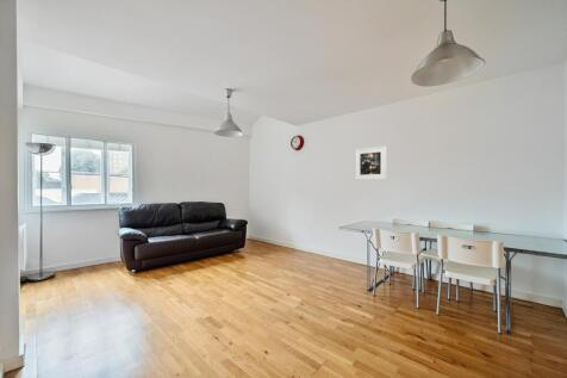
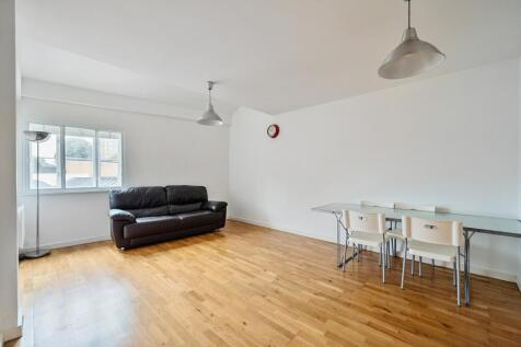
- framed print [355,145,387,181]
